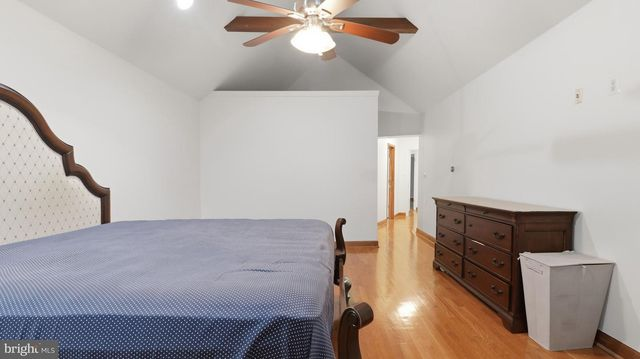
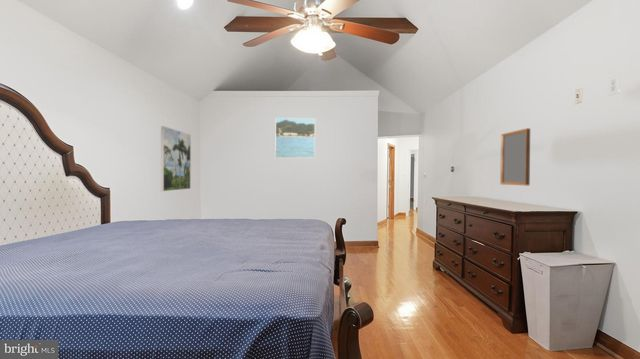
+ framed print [160,125,192,192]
+ home mirror [499,127,531,186]
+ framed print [274,117,316,159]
